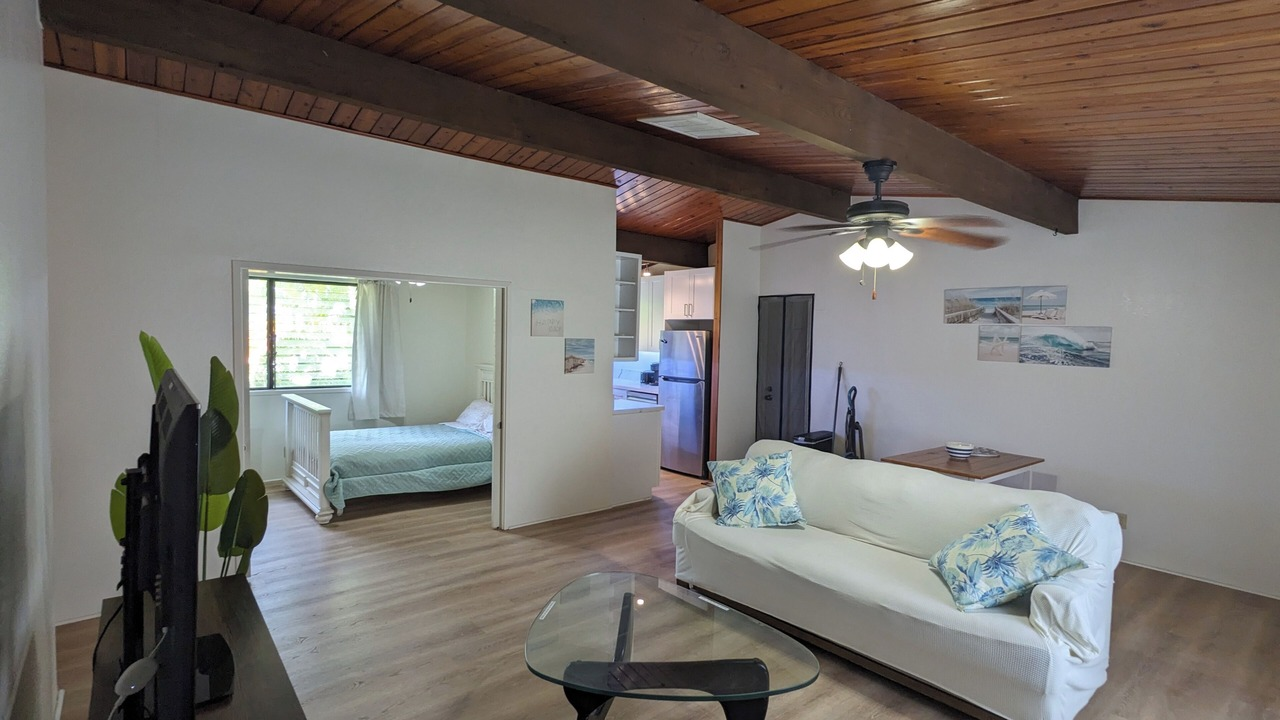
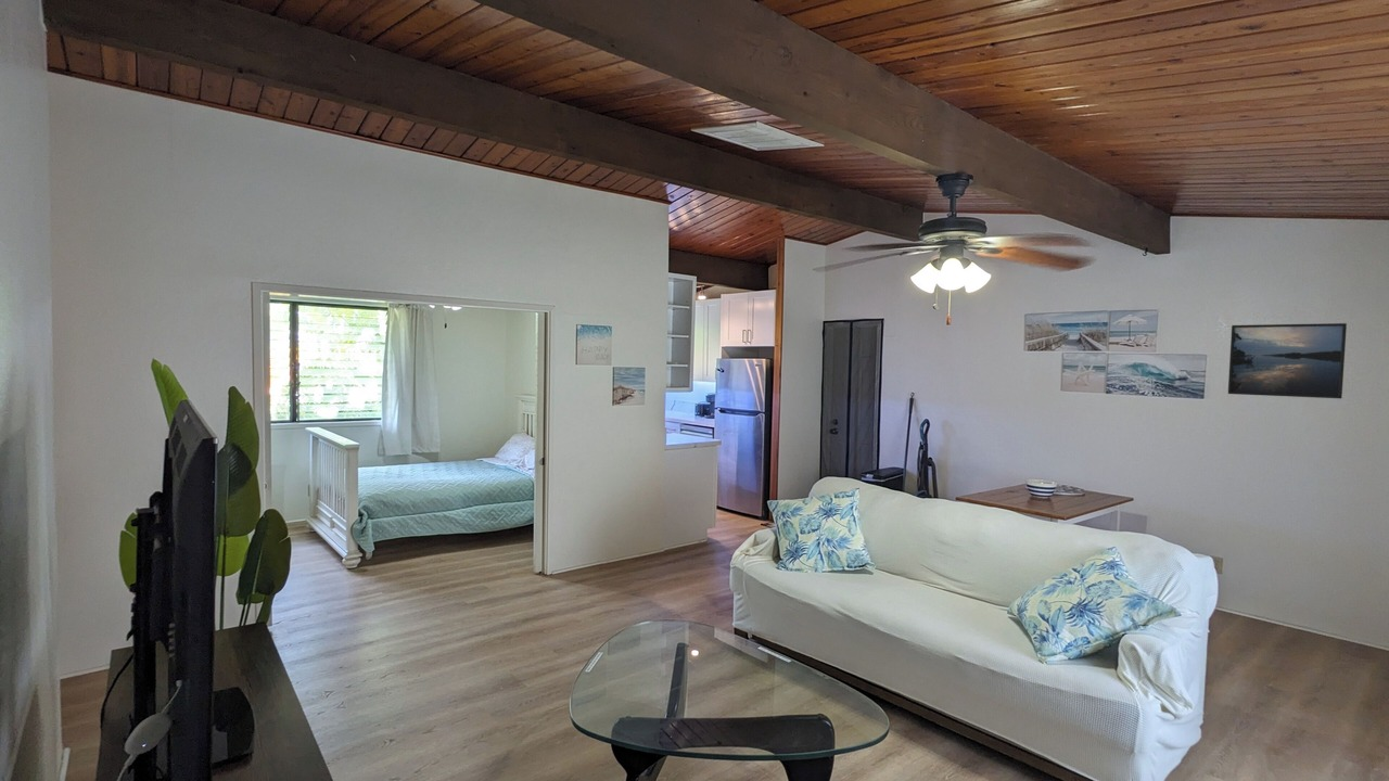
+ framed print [1227,322,1348,399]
